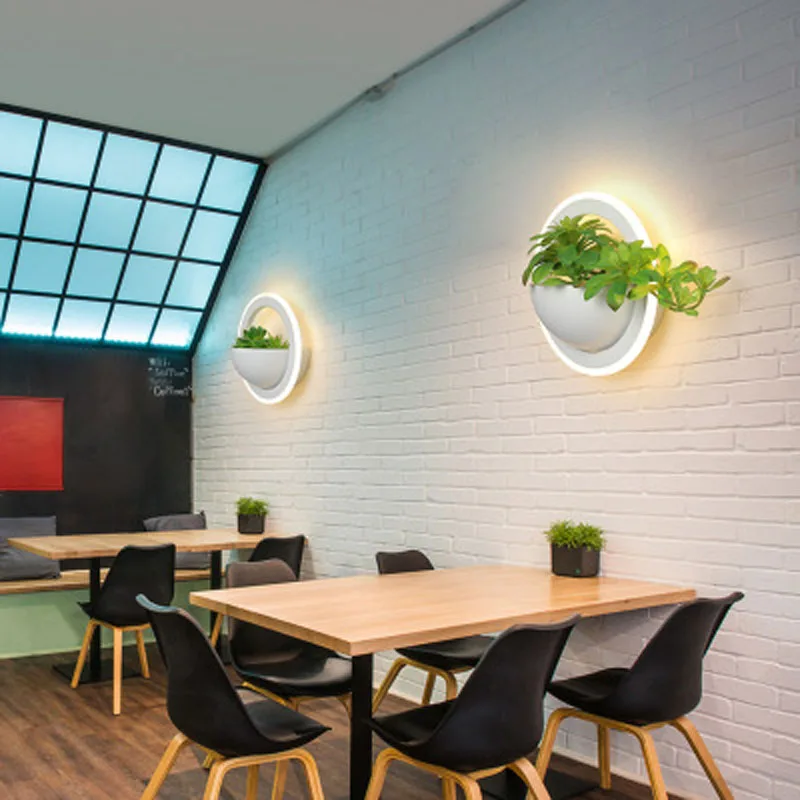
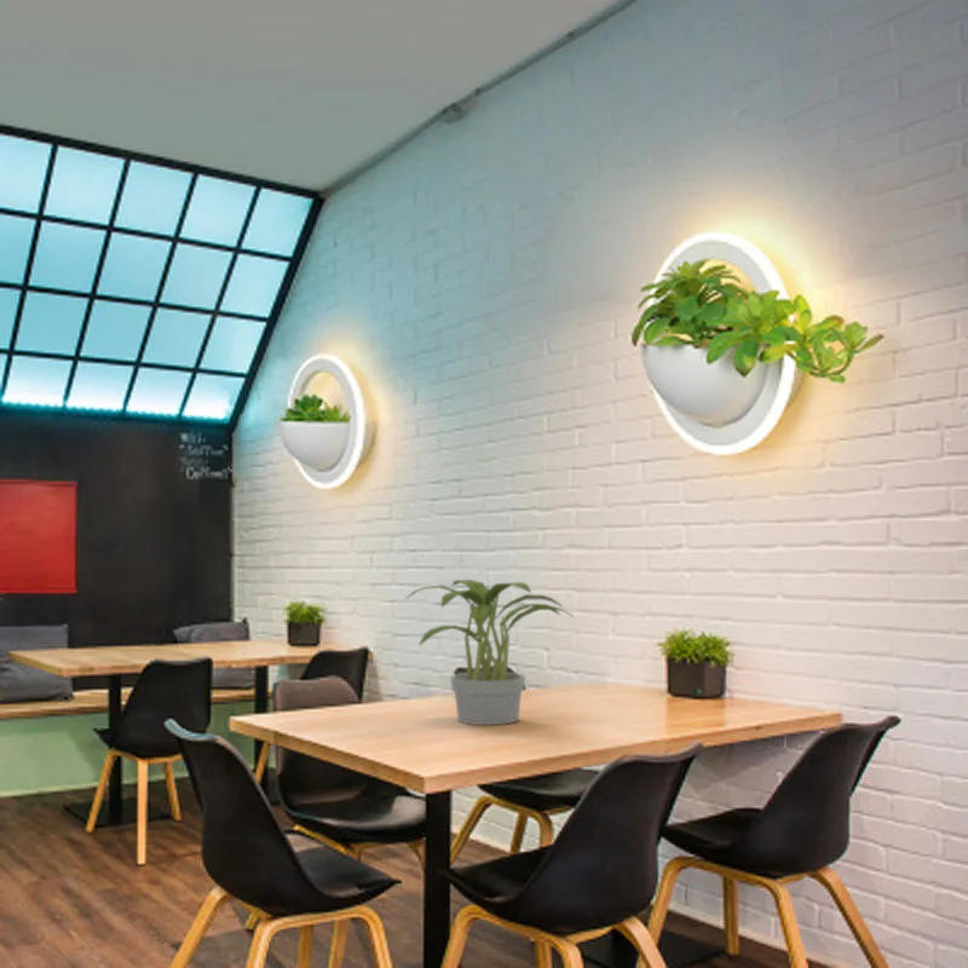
+ potted plant [404,578,575,726]
